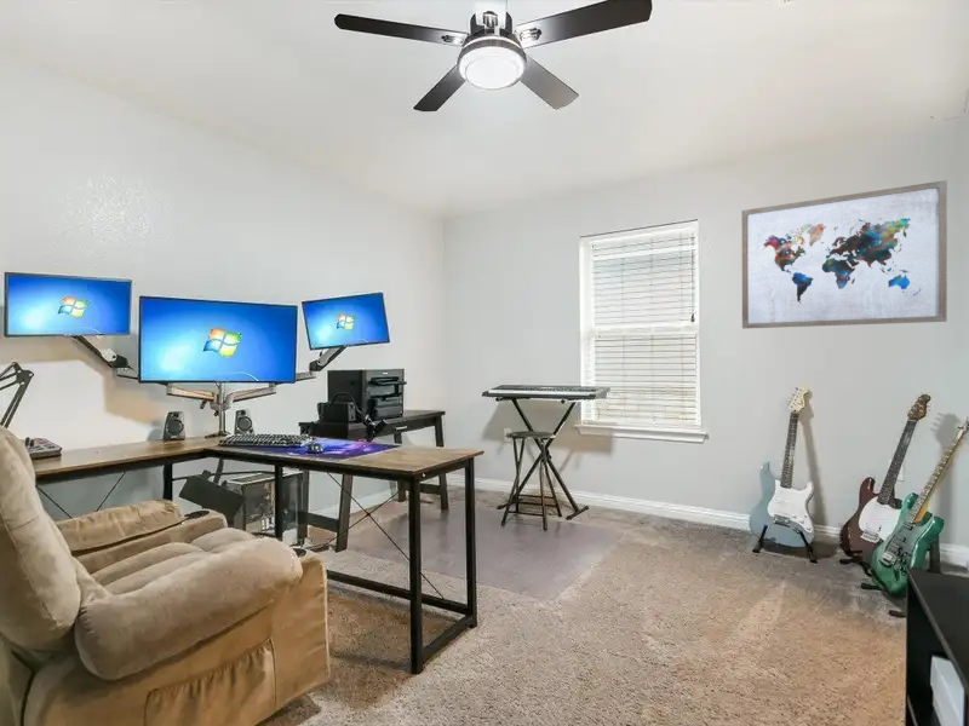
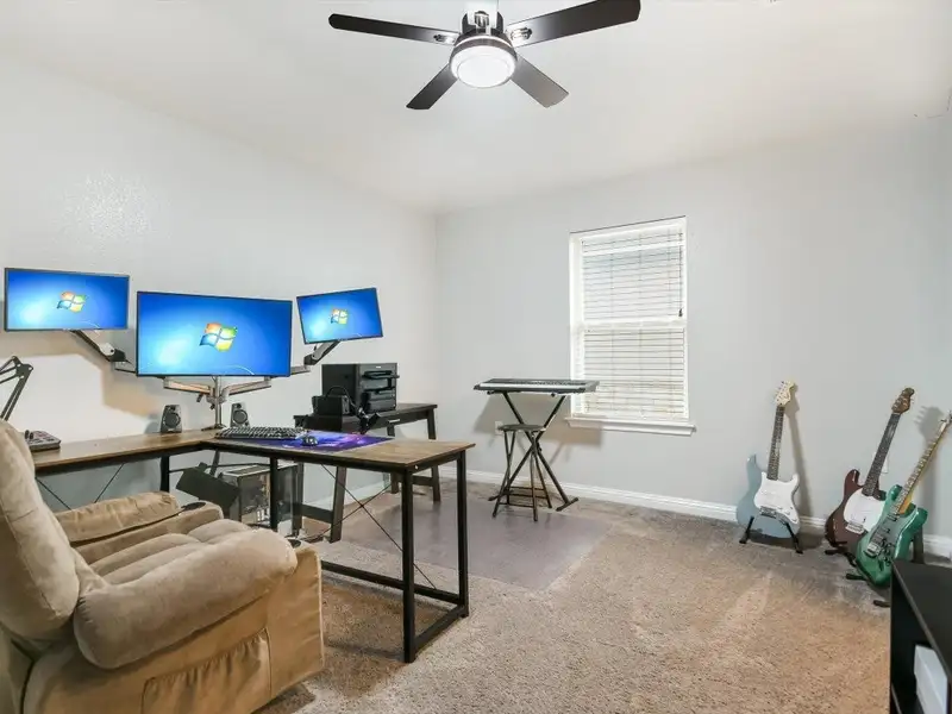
- wall art [741,179,948,330]
